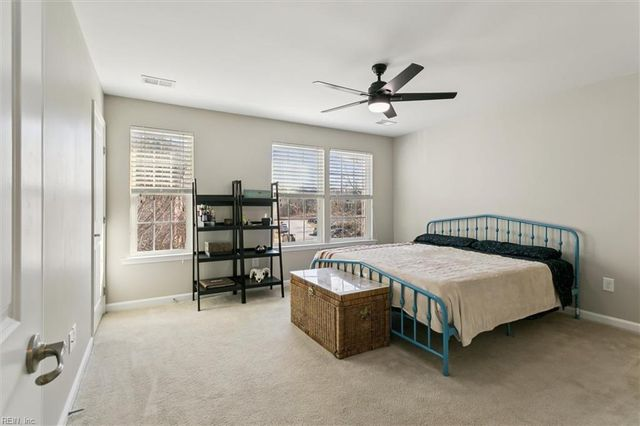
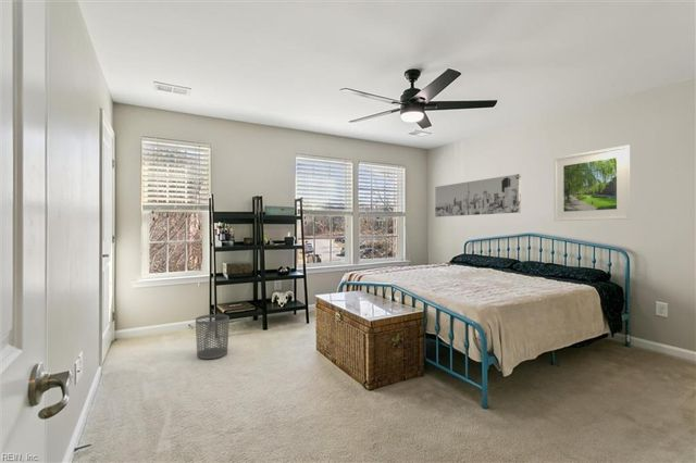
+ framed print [554,143,631,222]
+ wall art [434,173,522,218]
+ waste bin [195,313,231,360]
